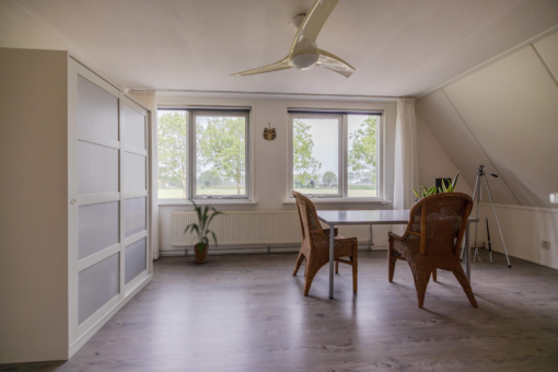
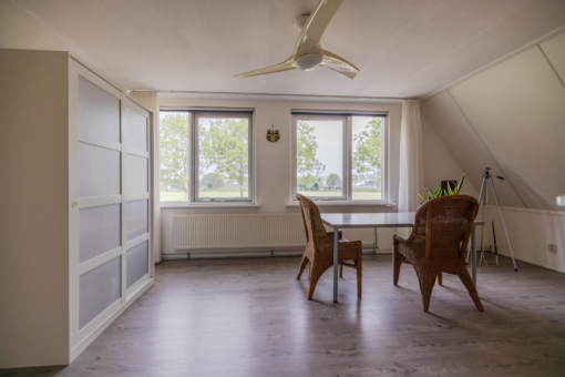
- house plant [182,197,231,265]
